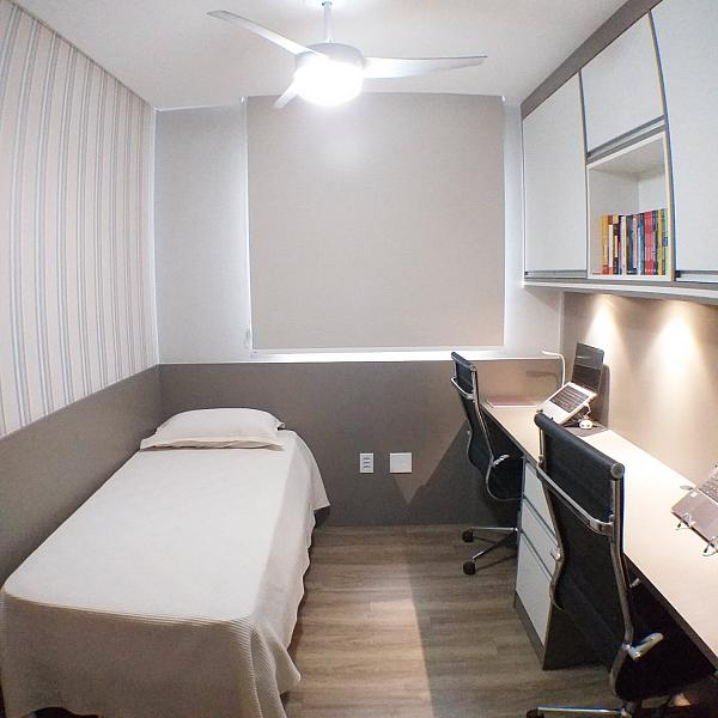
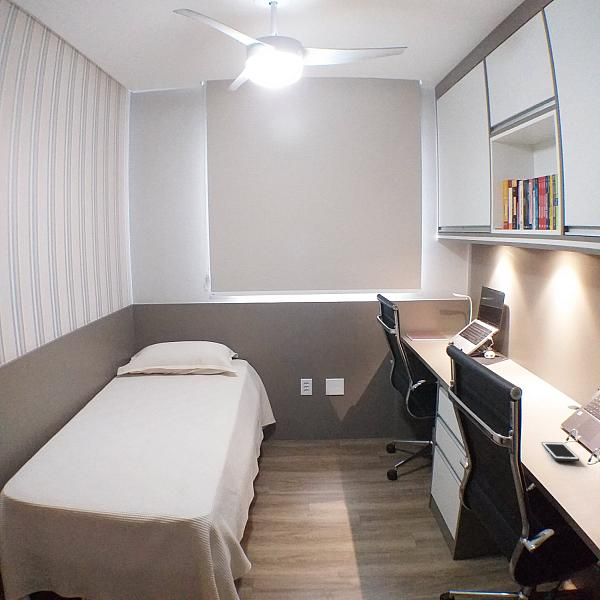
+ cell phone [541,441,580,462]
